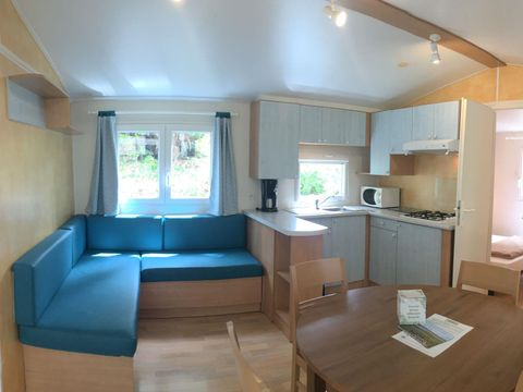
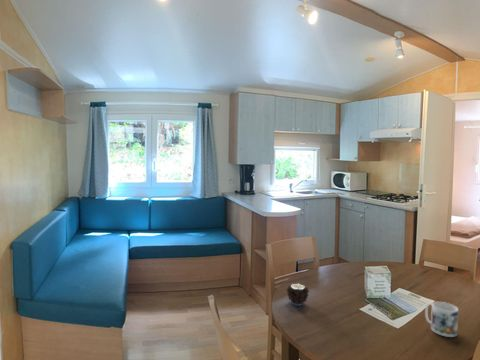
+ mug [424,301,459,338]
+ candle [286,283,310,306]
